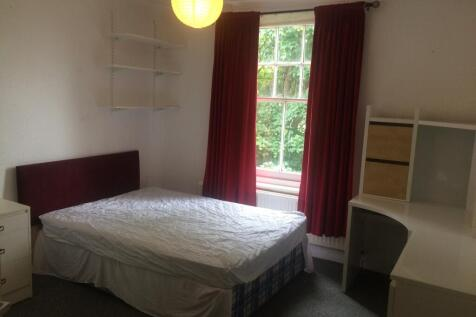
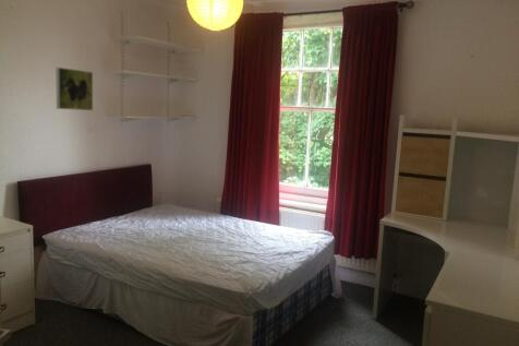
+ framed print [55,67,94,111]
